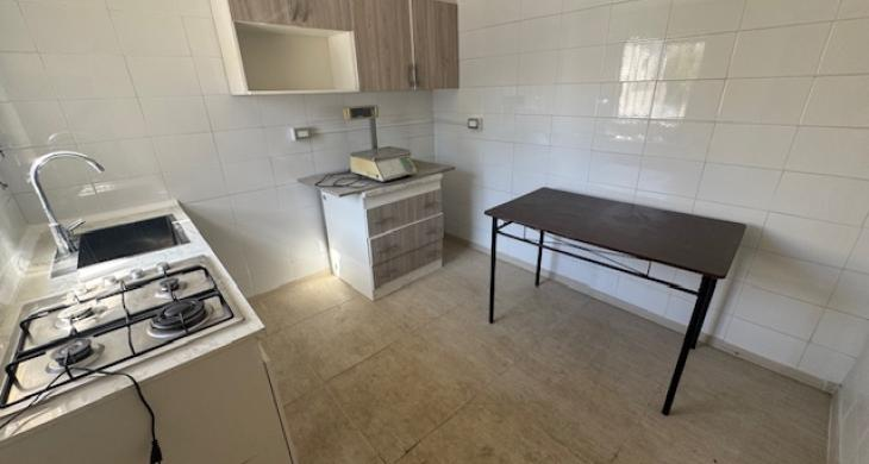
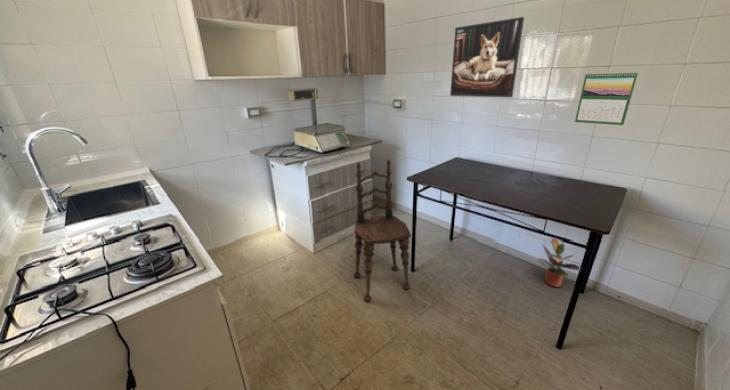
+ dining chair [353,159,412,302]
+ calendar [574,70,639,126]
+ potted plant [536,237,582,288]
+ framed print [449,16,525,98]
